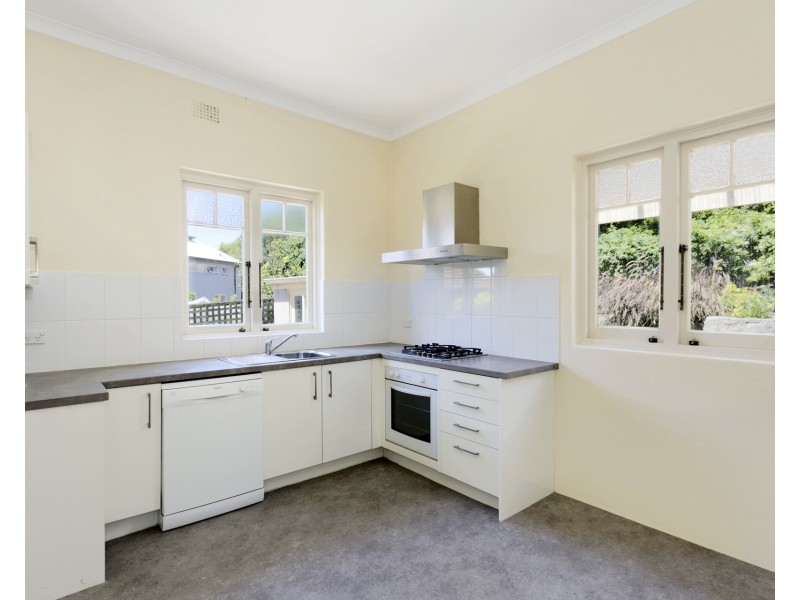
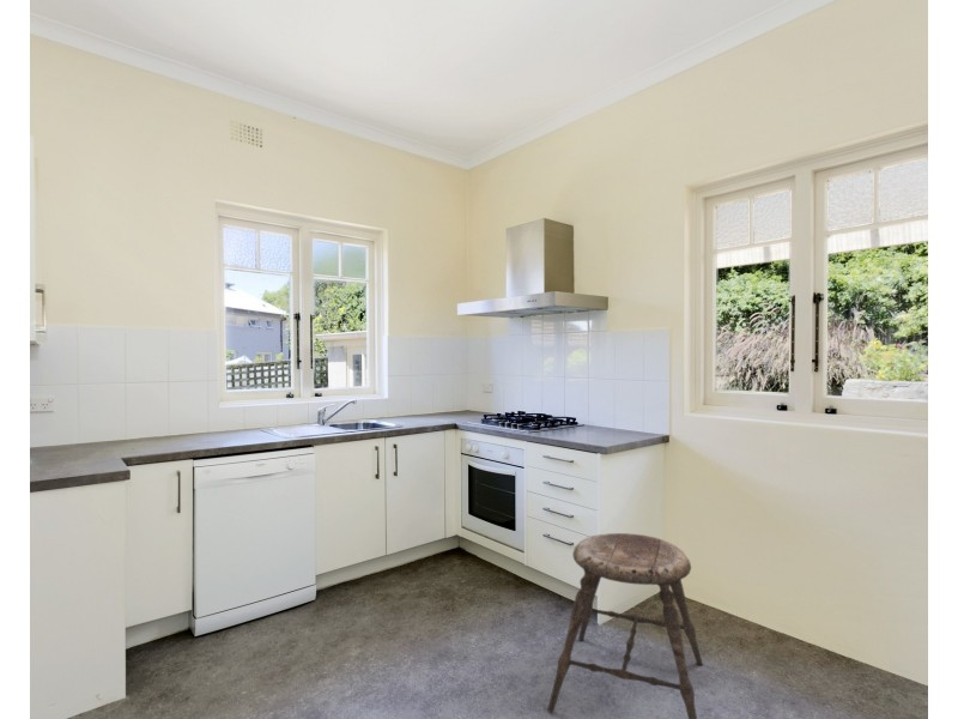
+ stool [546,532,704,719]
